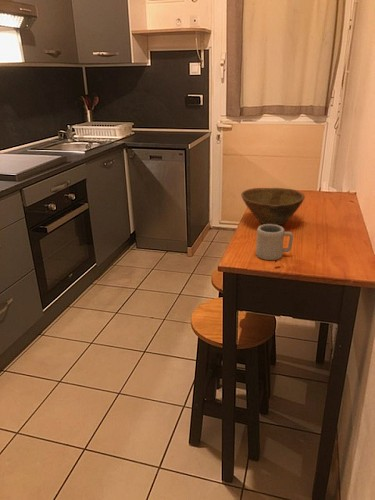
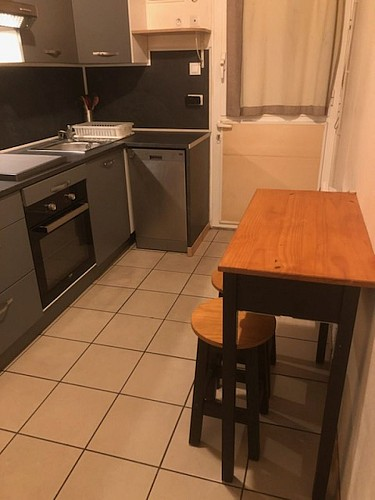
- cup [255,224,294,261]
- bowl [240,187,306,226]
